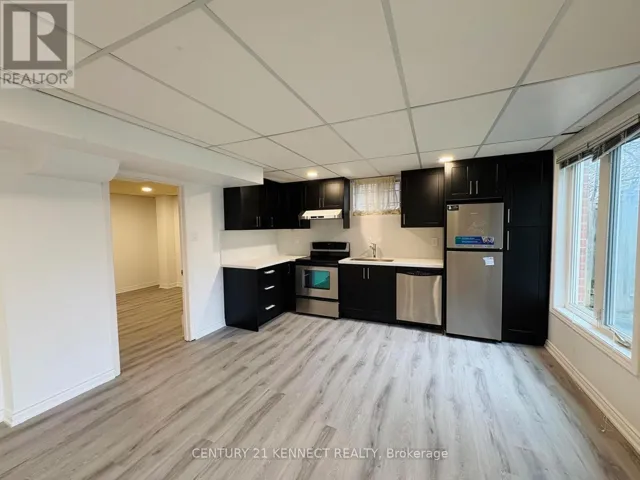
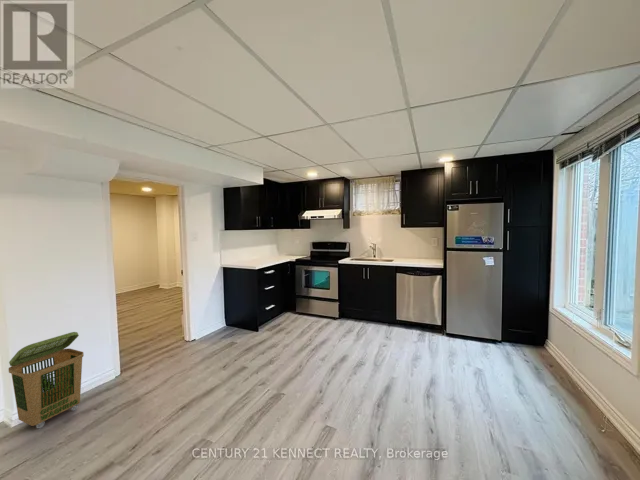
+ laundry basket [8,331,85,429]
